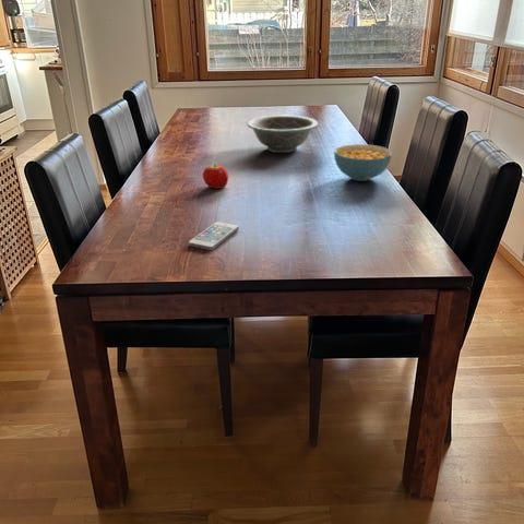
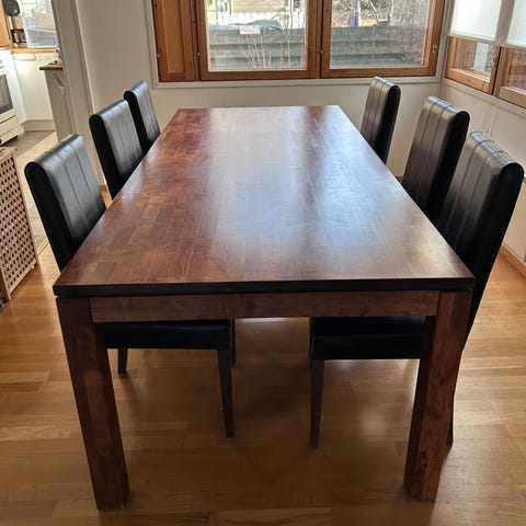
- smartphone [188,221,240,251]
- cereal bowl [333,143,393,182]
- decorative bowl [246,115,319,154]
- fruit [202,164,229,189]
